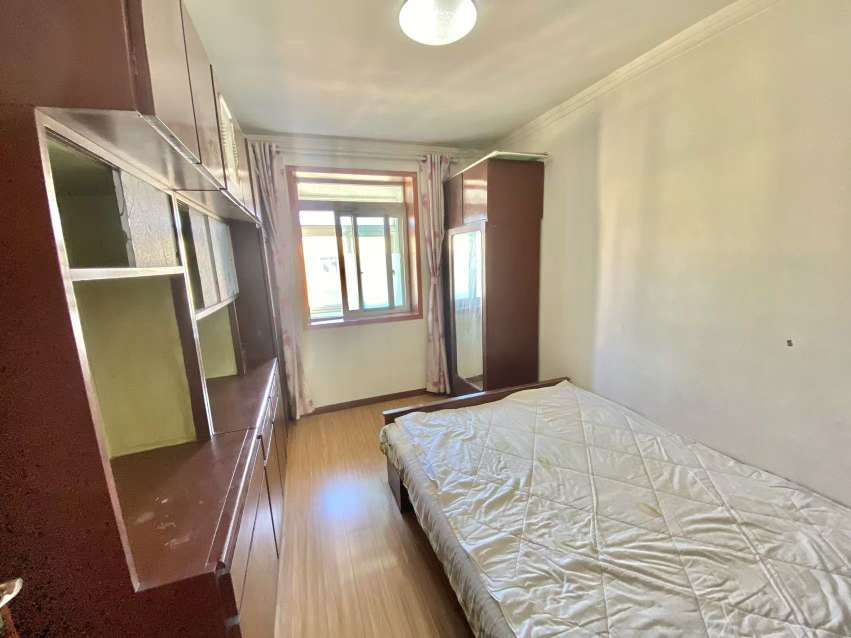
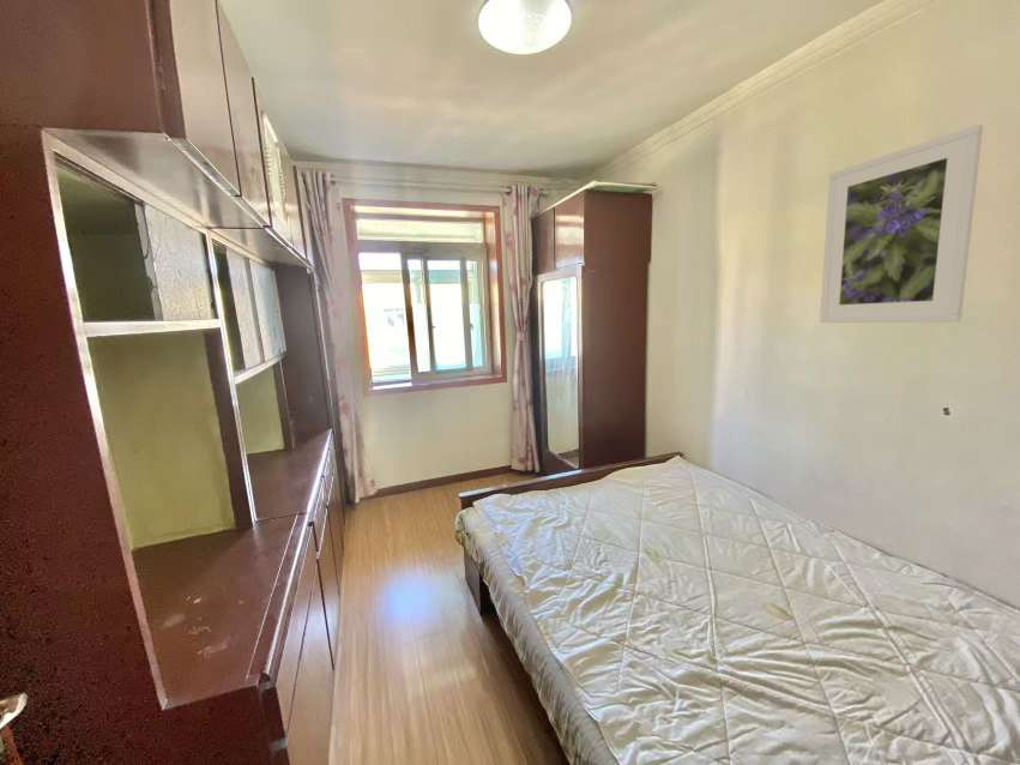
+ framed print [819,124,984,324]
